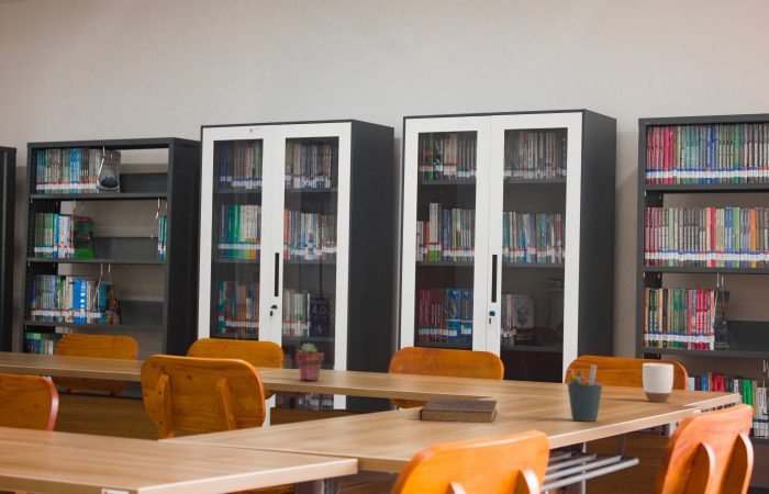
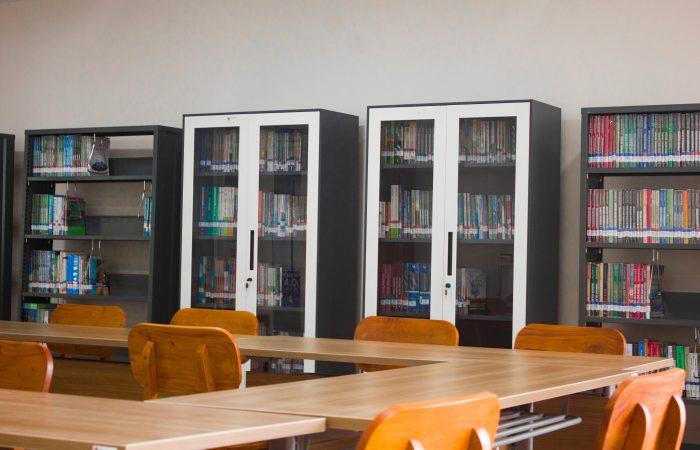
- book [419,397,498,424]
- mug [642,362,675,404]
- potted succulent [294,341,325,382]
- pen holder [566,364,604,423]
